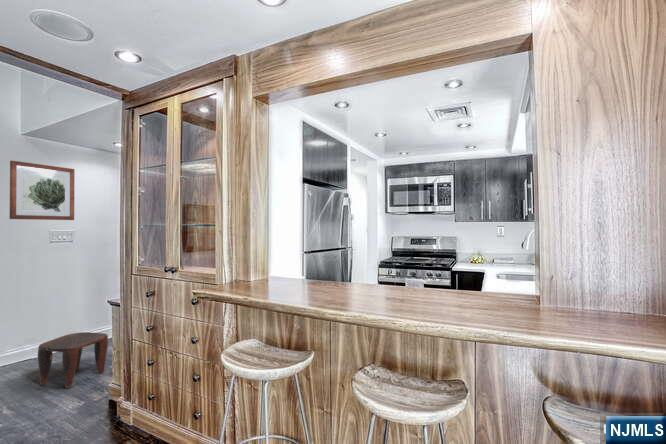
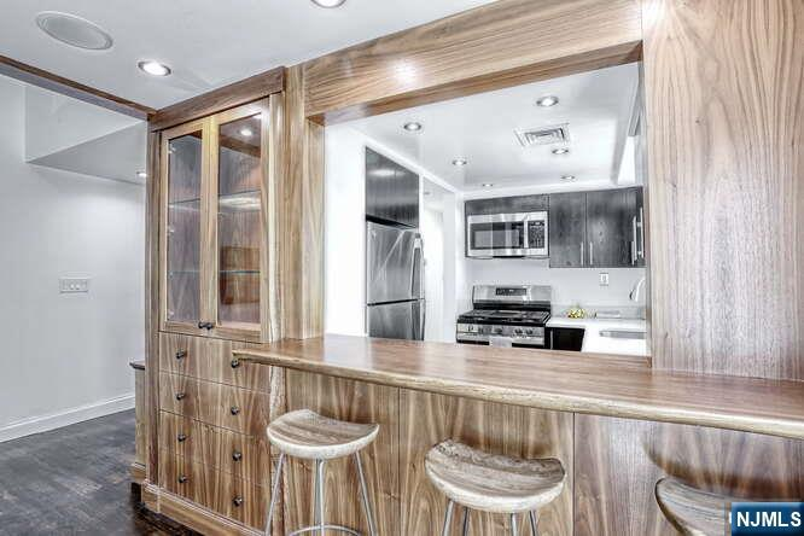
- stool [37,331,109,389]
- wall art [9,160,75,221]
